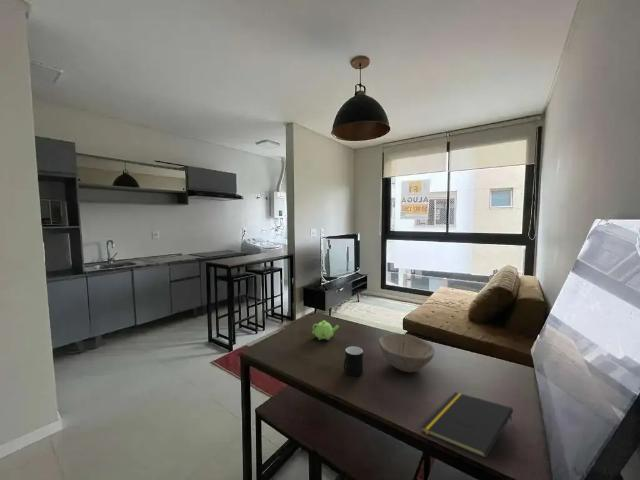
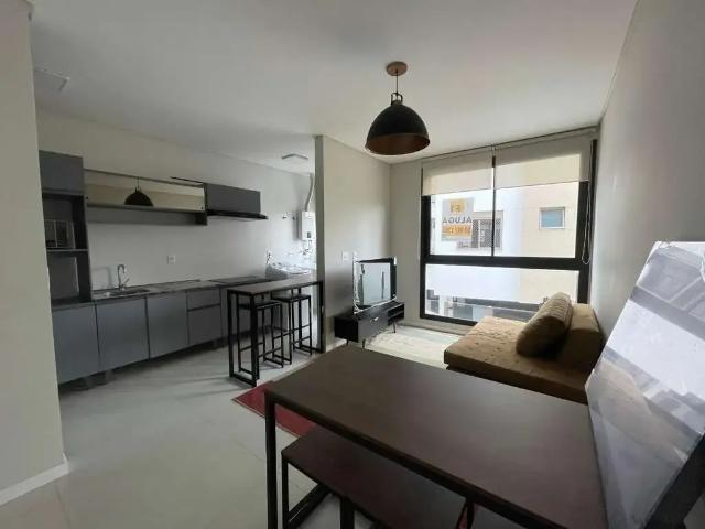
- teapot [311,319,340,341]
- cup [343,345,364,377]
- bowl [377,332,435,373]
- notepad [420,391,514,459]
